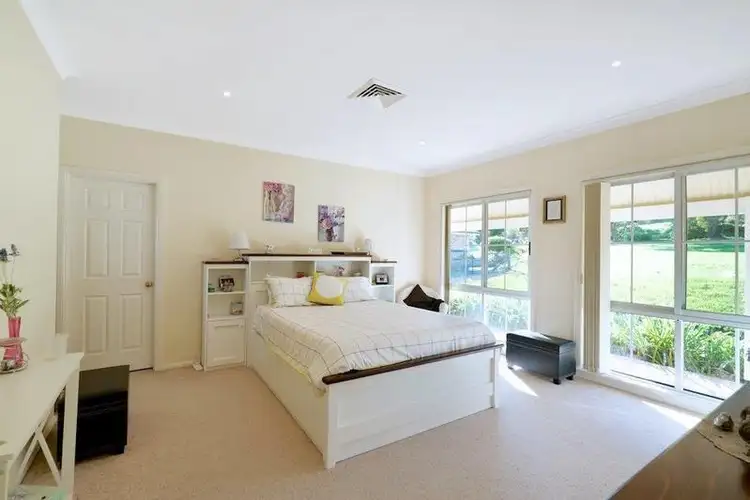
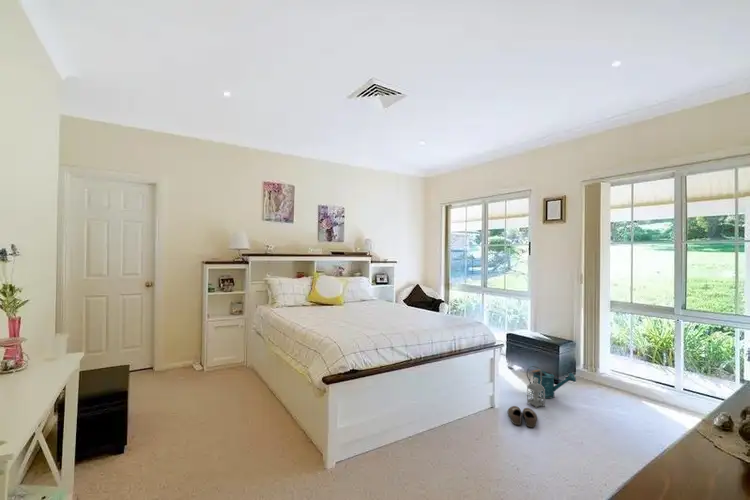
+ watering can [526,365,577,400]
+ lantern [526,369,546,409]
+ shoe [507,405,538,429]
